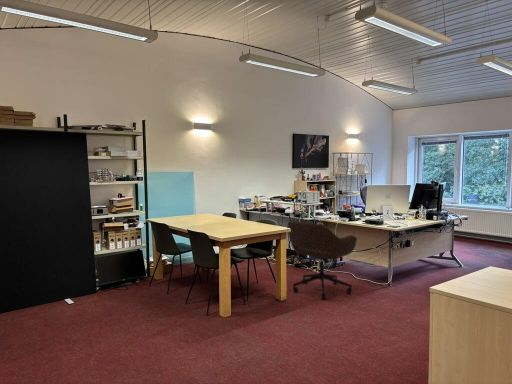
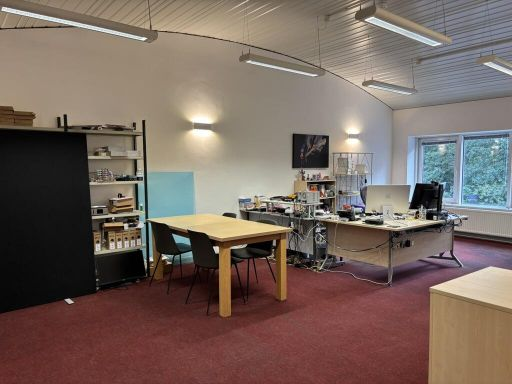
- office chair [287,220,358,300]
